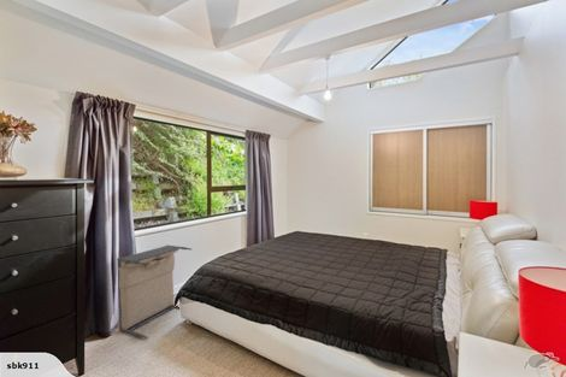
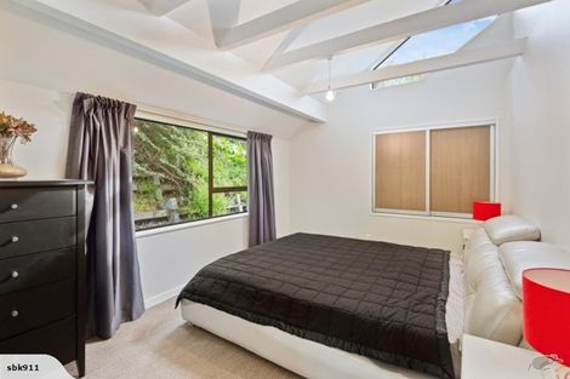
- laundry hamper [116,245,193,340]
